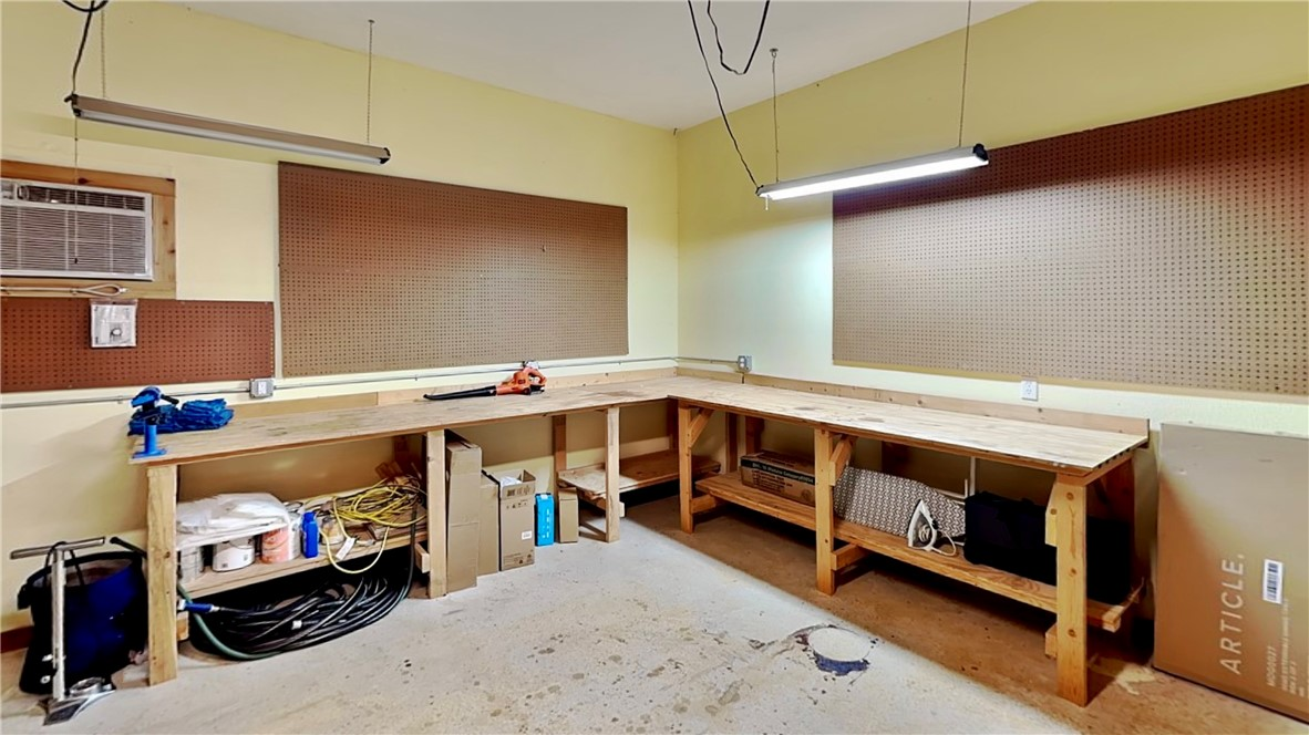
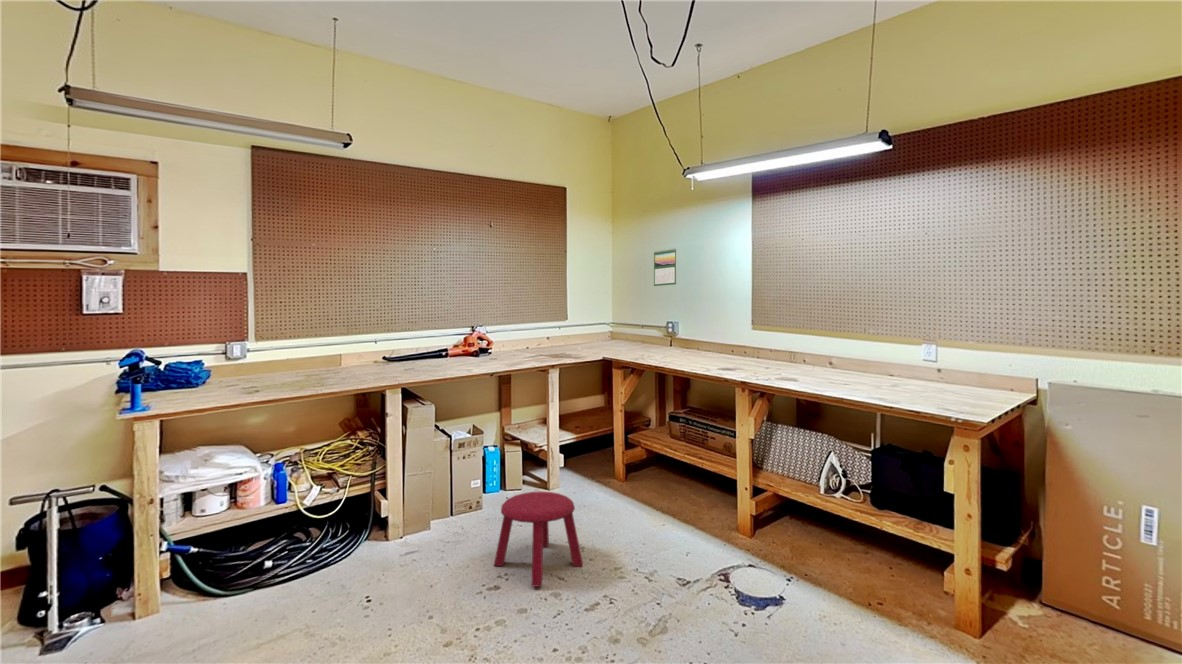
+ stool [493,491,584,587]
+ calendar [653,247,678,287]
